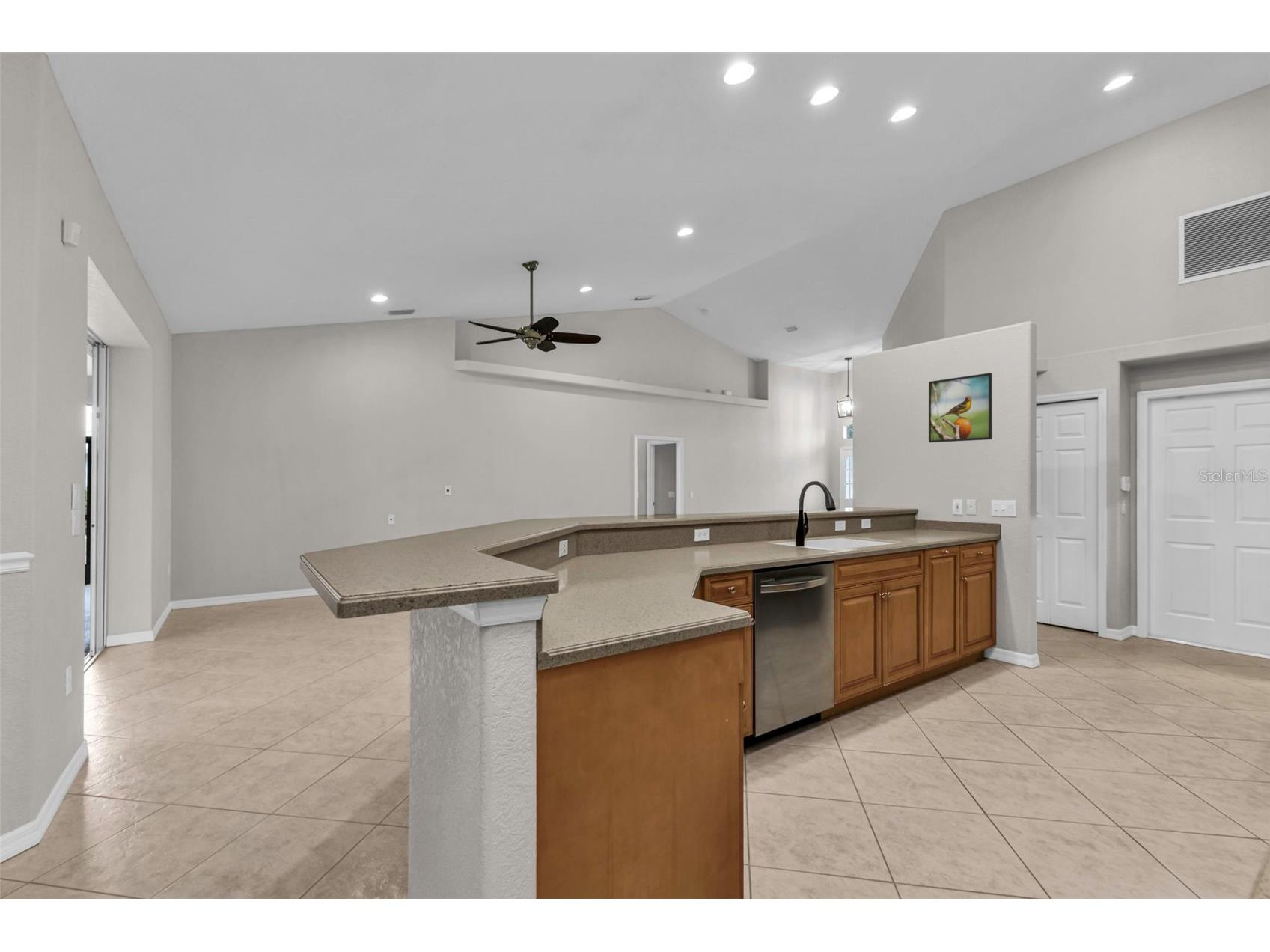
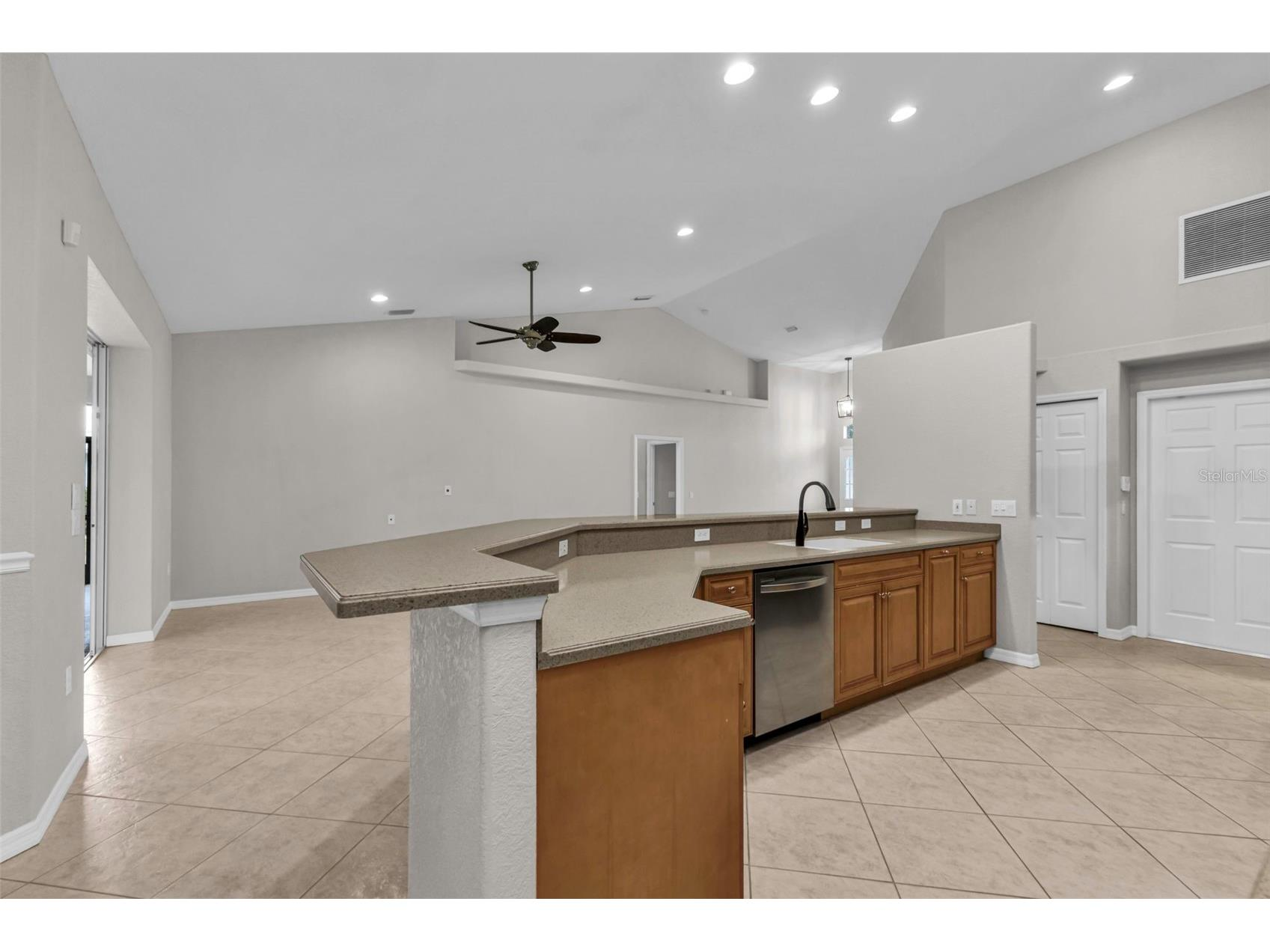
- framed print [928,372,993,443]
